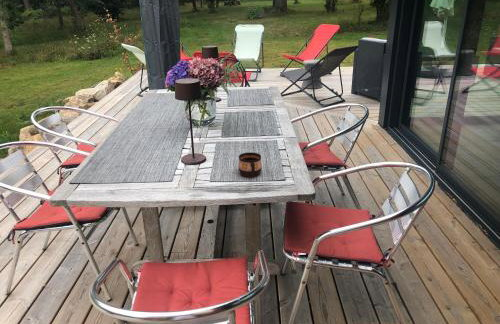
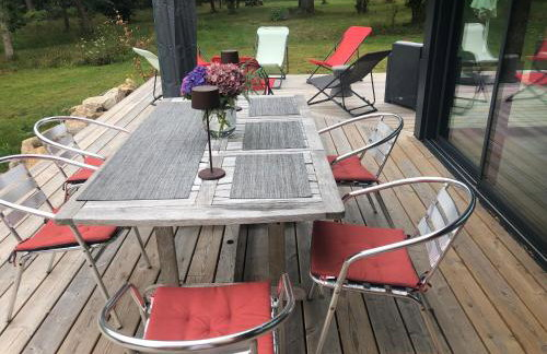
- cup [238,151,263,178]
